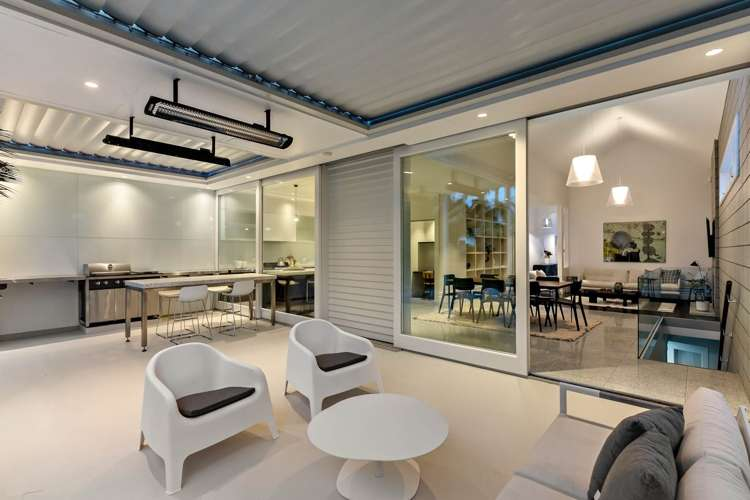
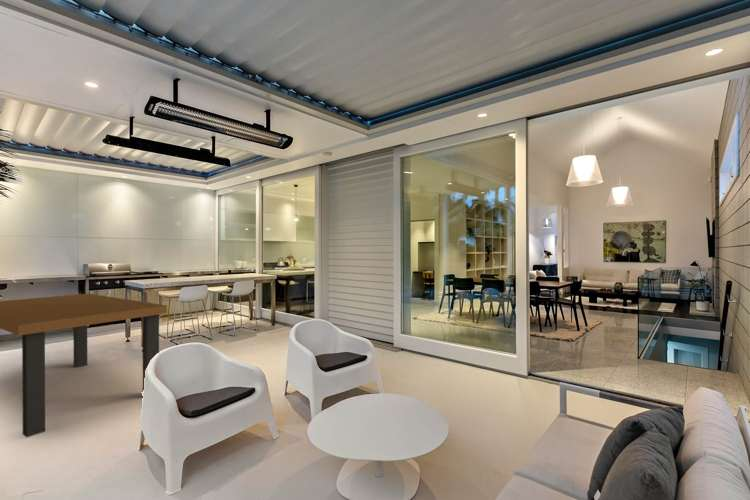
+ dining table [0,292,168,438]
